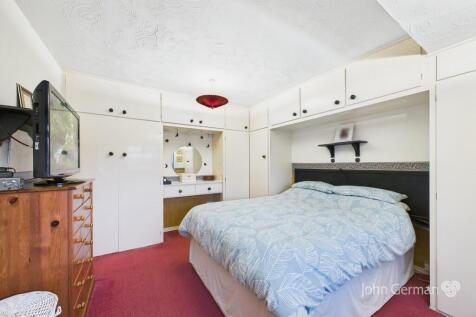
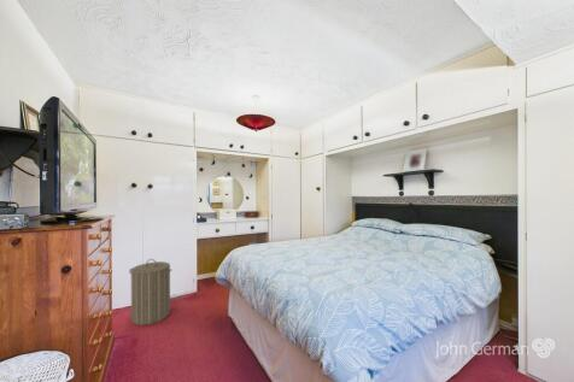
+ laundry hamper [128,258,172,327]
